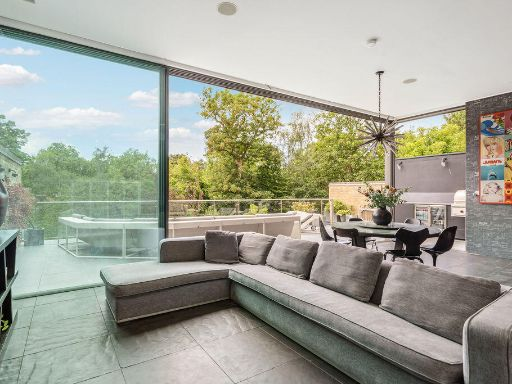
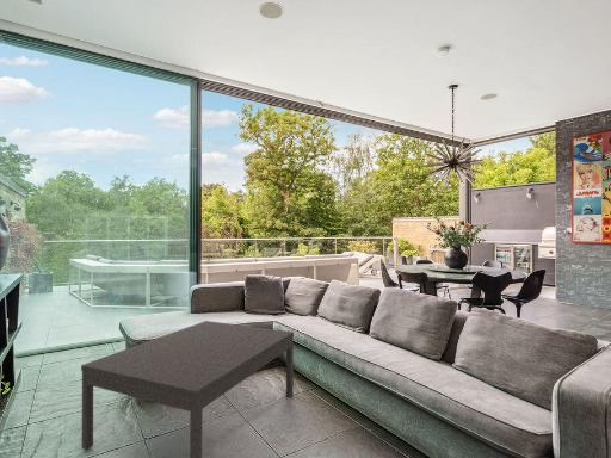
+ coffee table [80,320,295,458]
